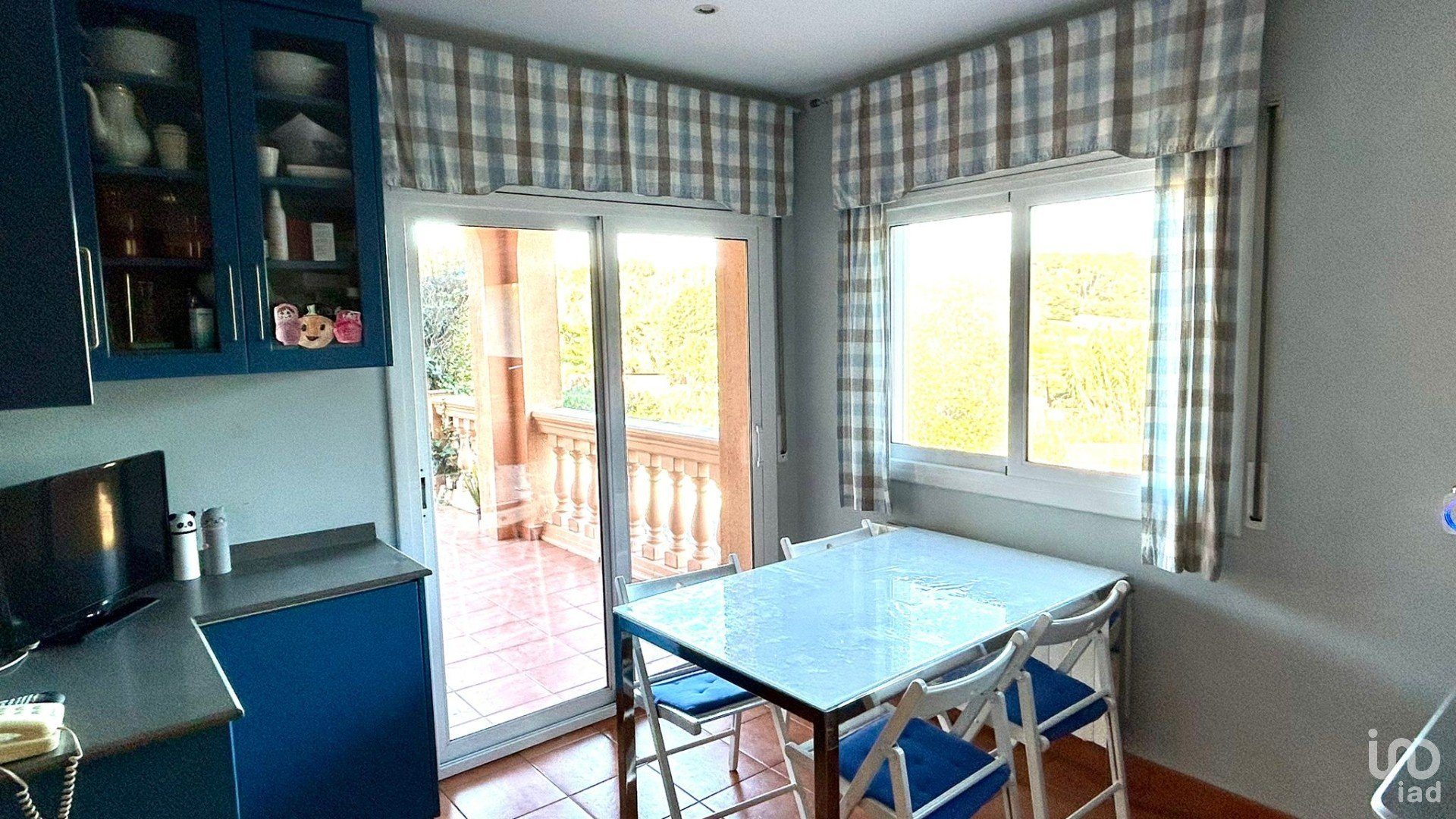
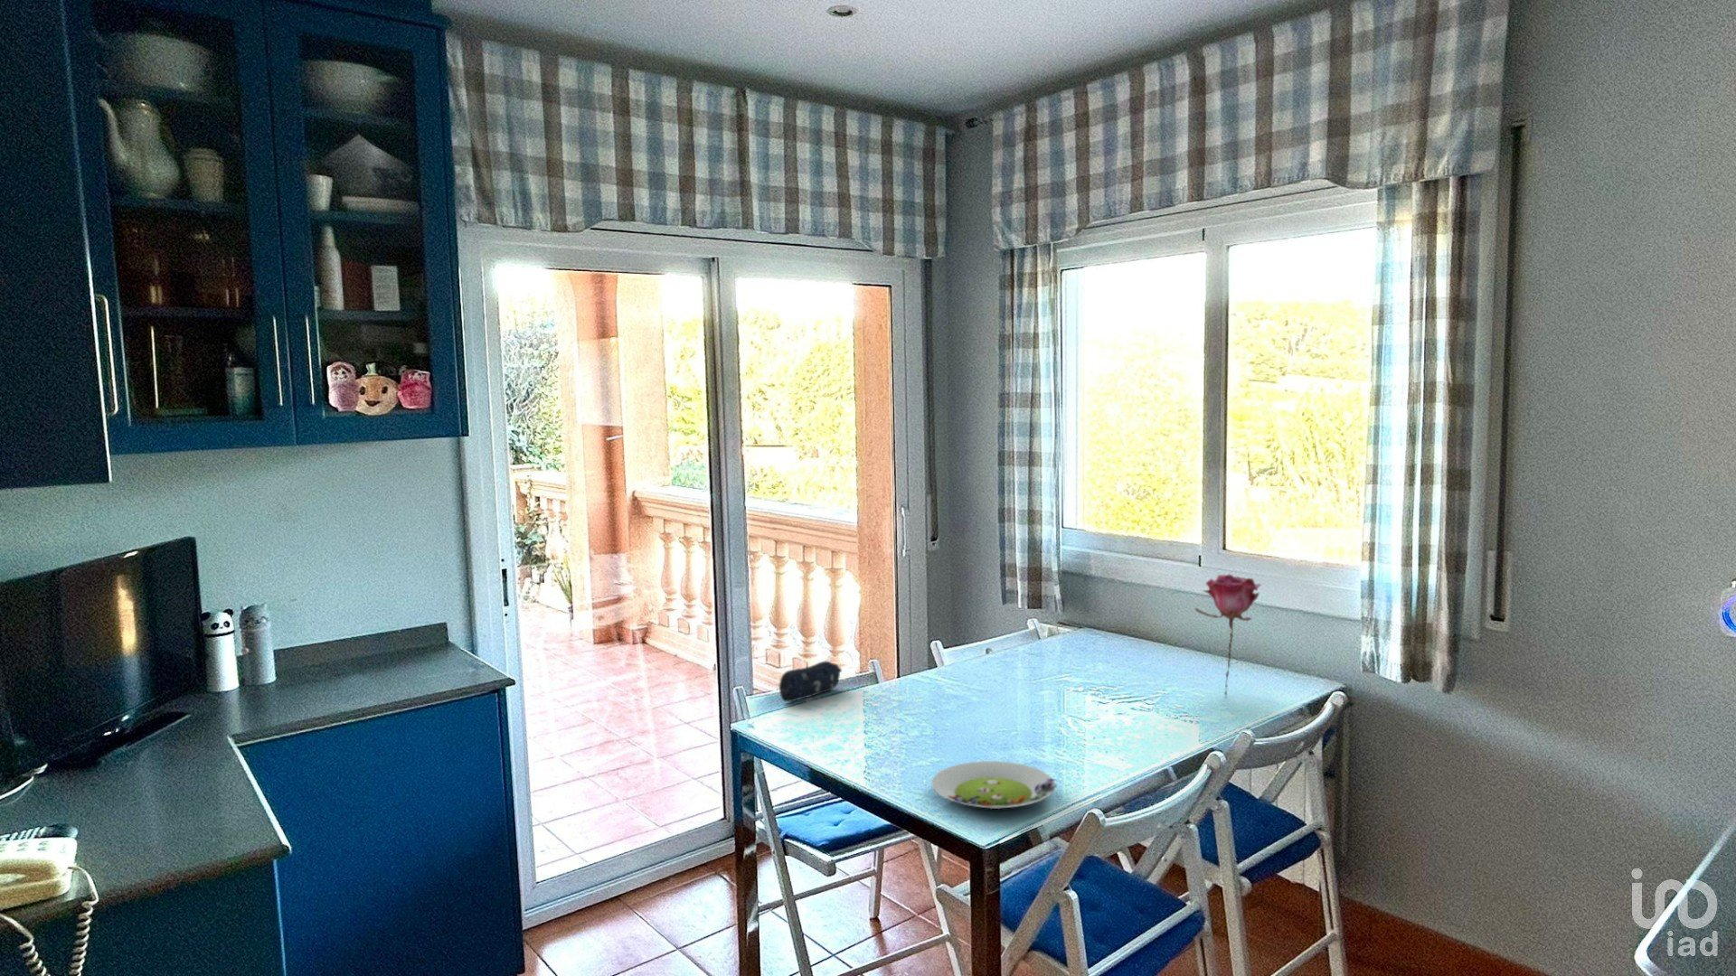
+ flower [1195,574,1263,697]
+ salad plate [930,760,1058,809]
+ pencil case [779,660,843,702]
